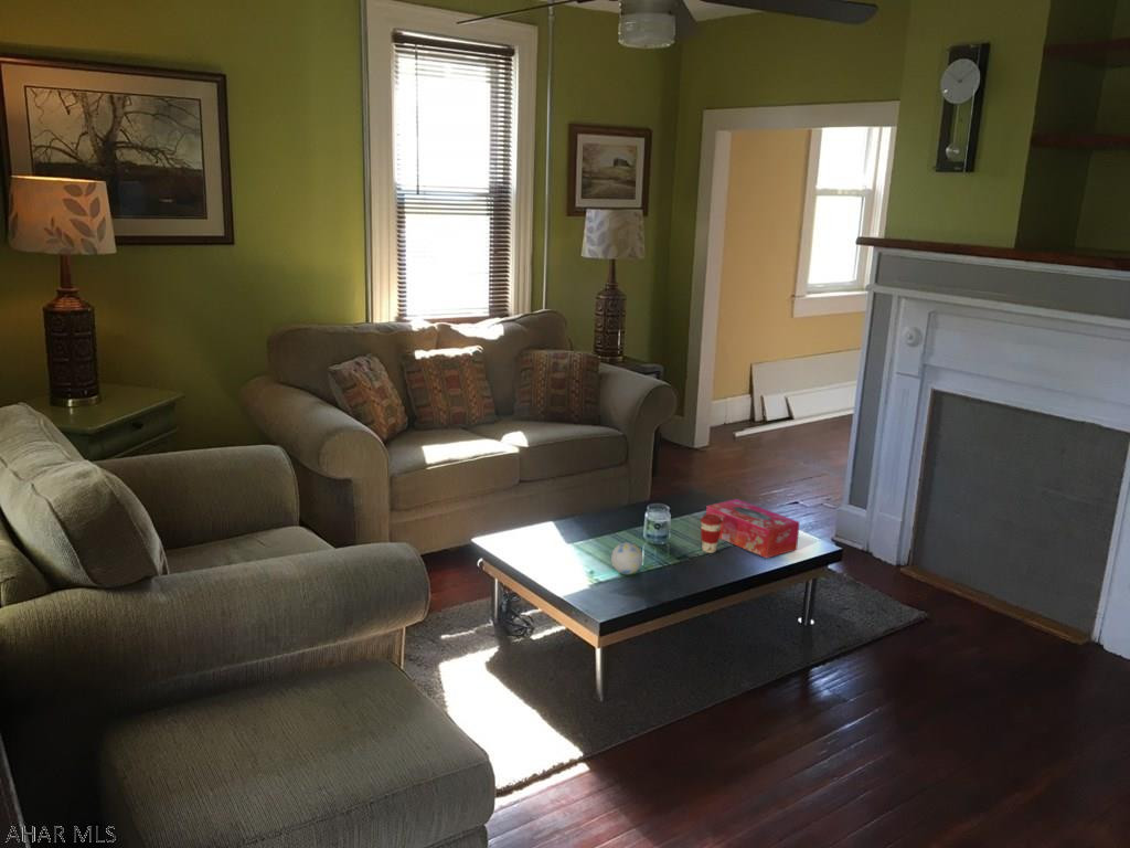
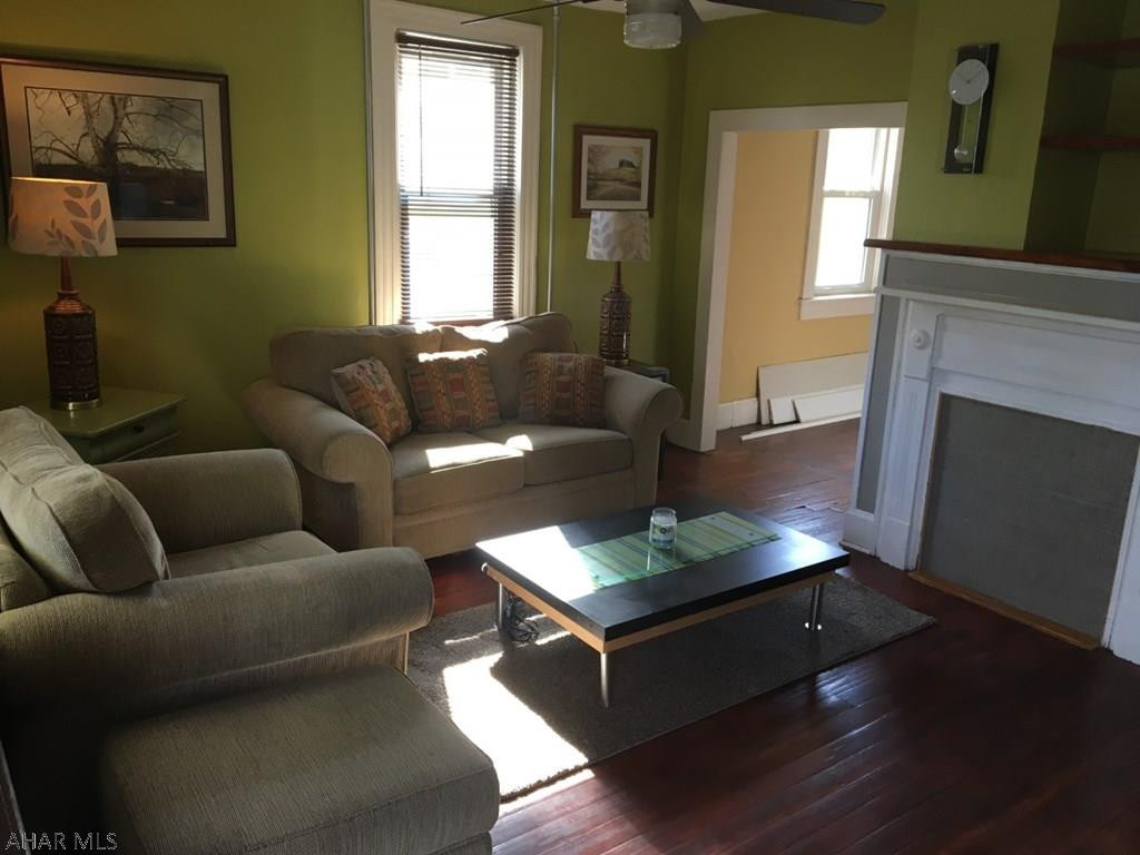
- coffee cup [700,513,723,554]
- tissue box [705,498,800,559]
- decorative ball [610,541,644,575]
